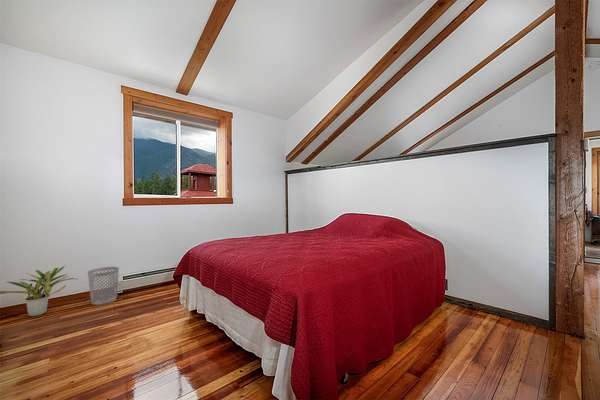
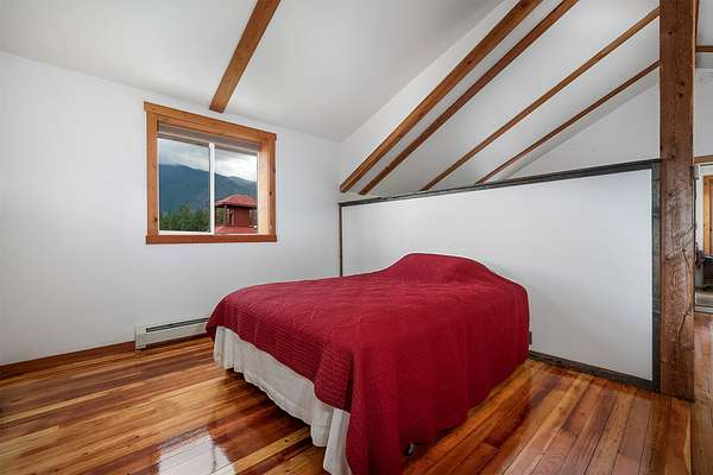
- wastebasket [87,266,120,306]
- potted plant [0,265,79,317]
